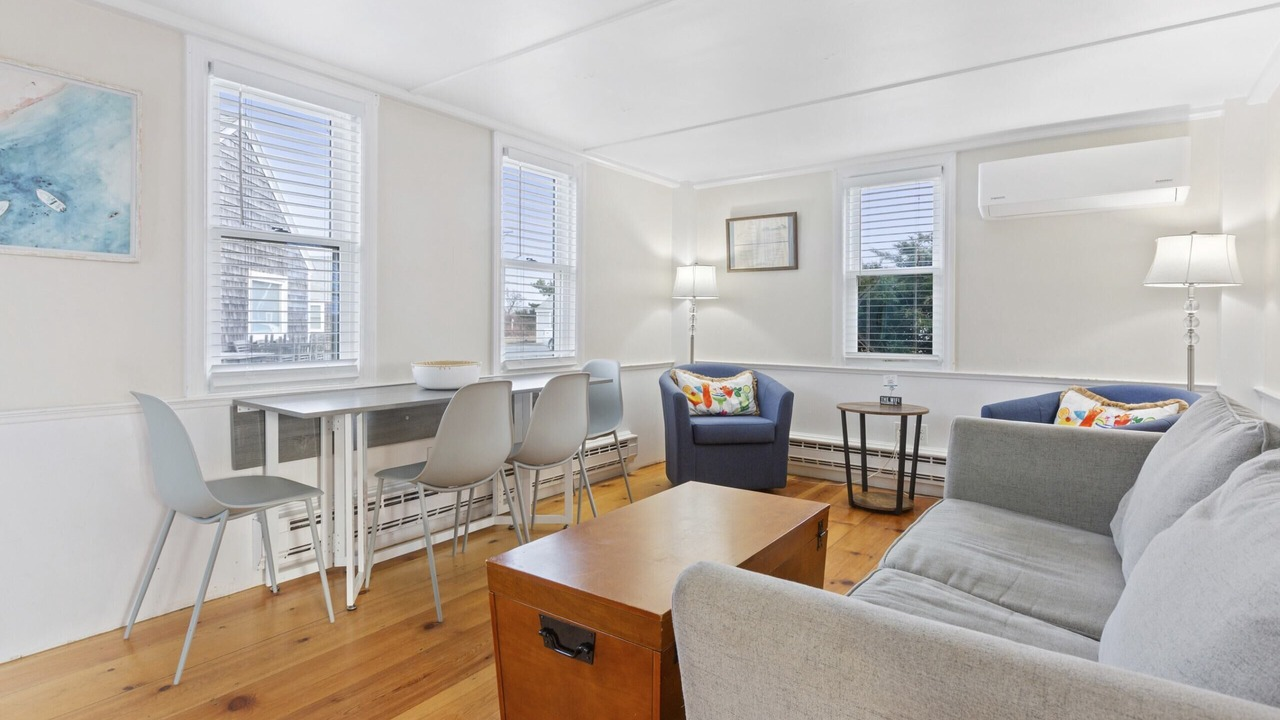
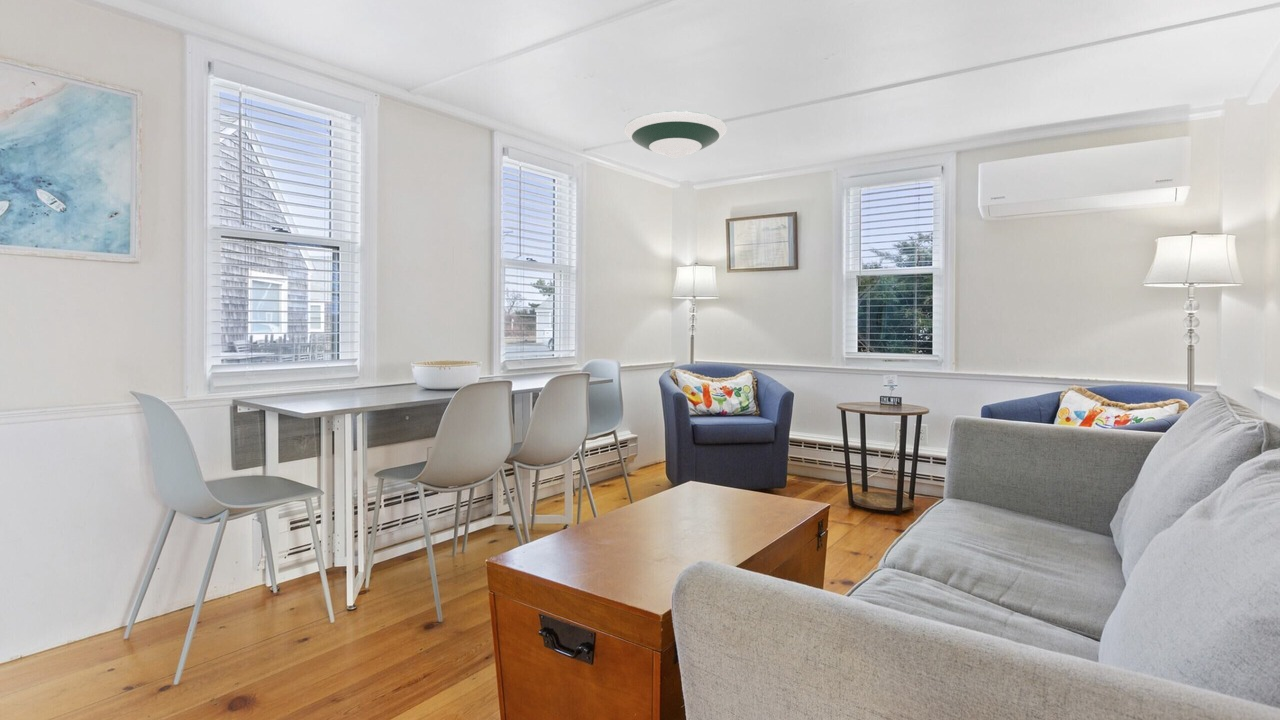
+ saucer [623,109,728,159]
